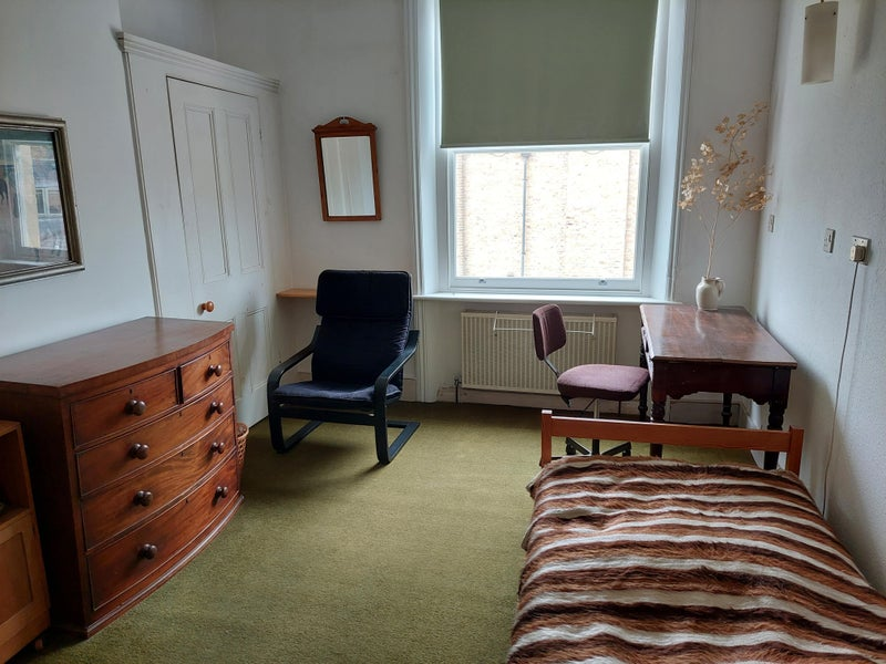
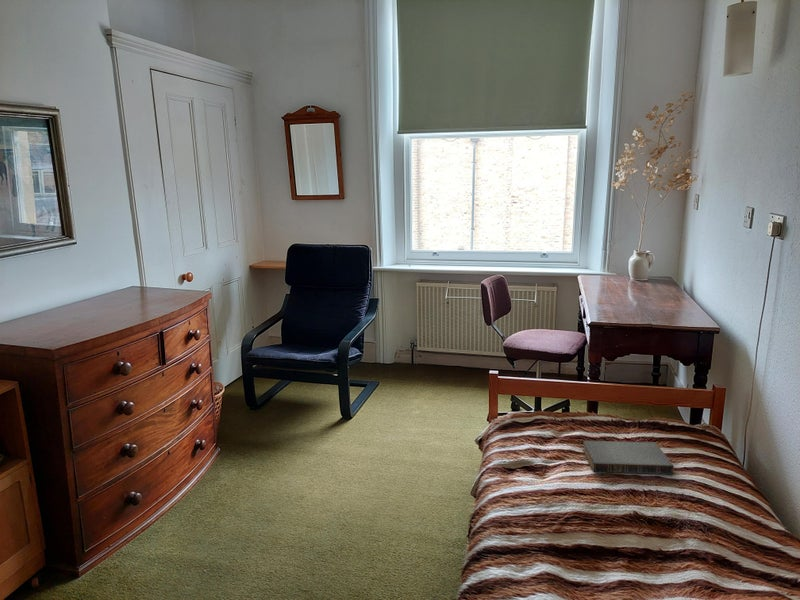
+ book [582,440,675,475]
